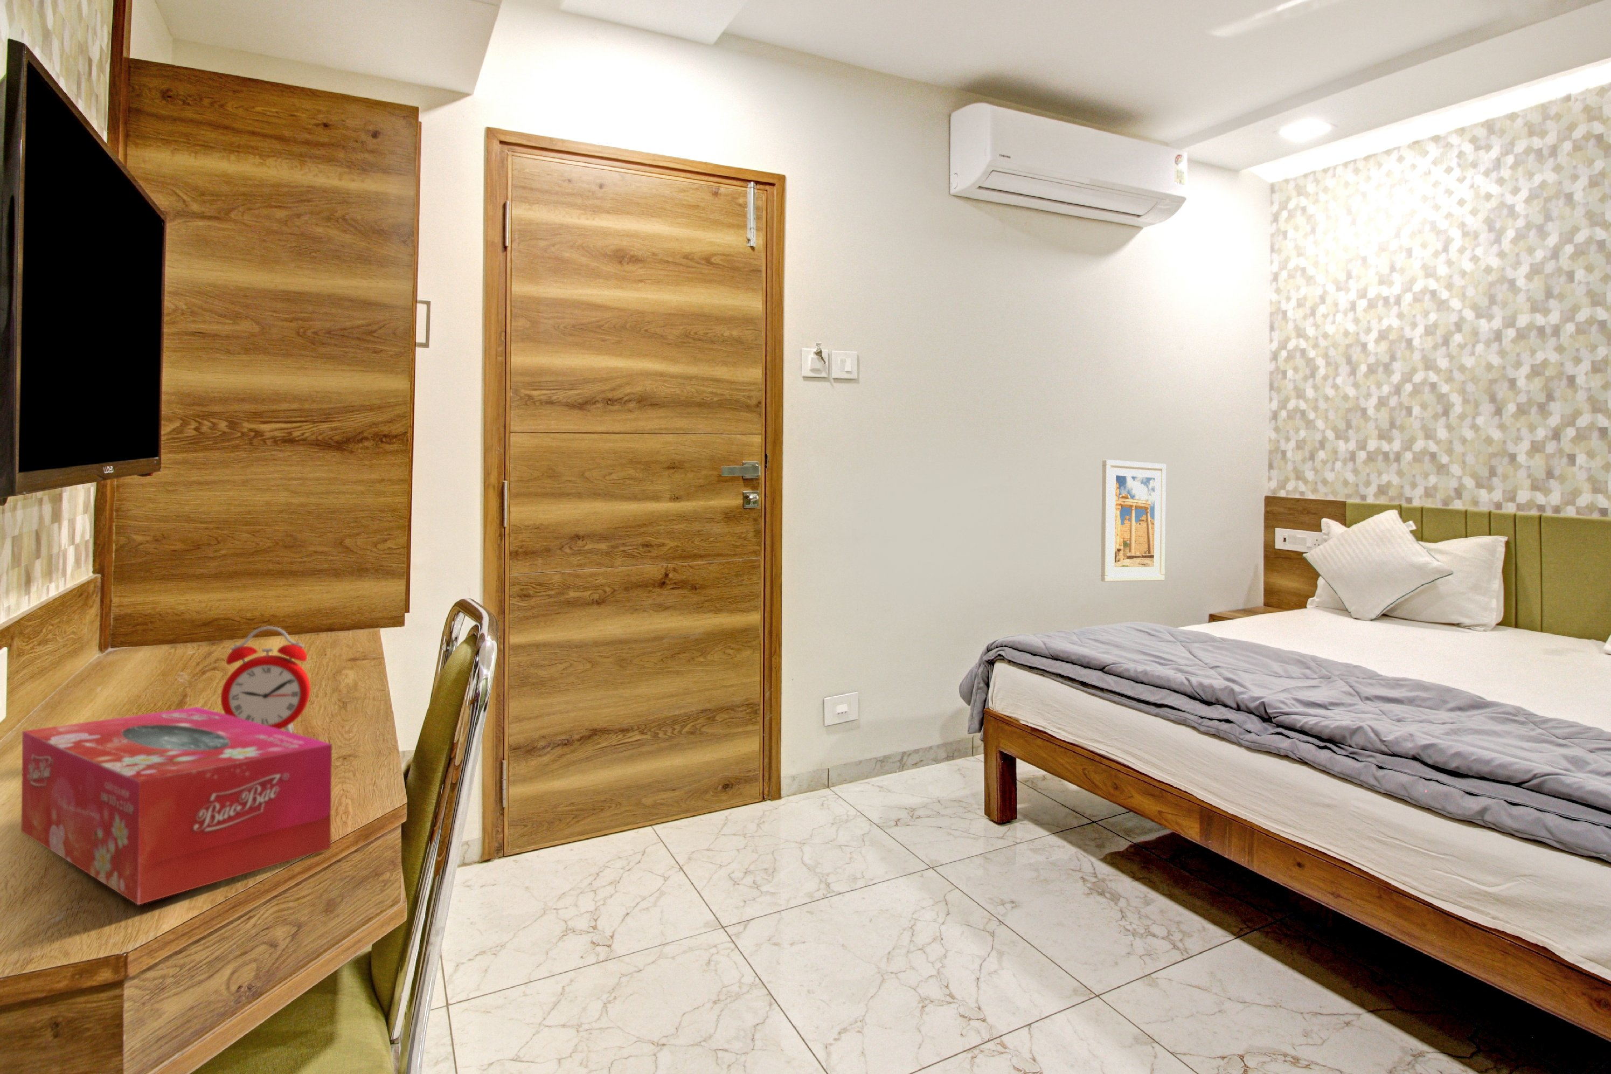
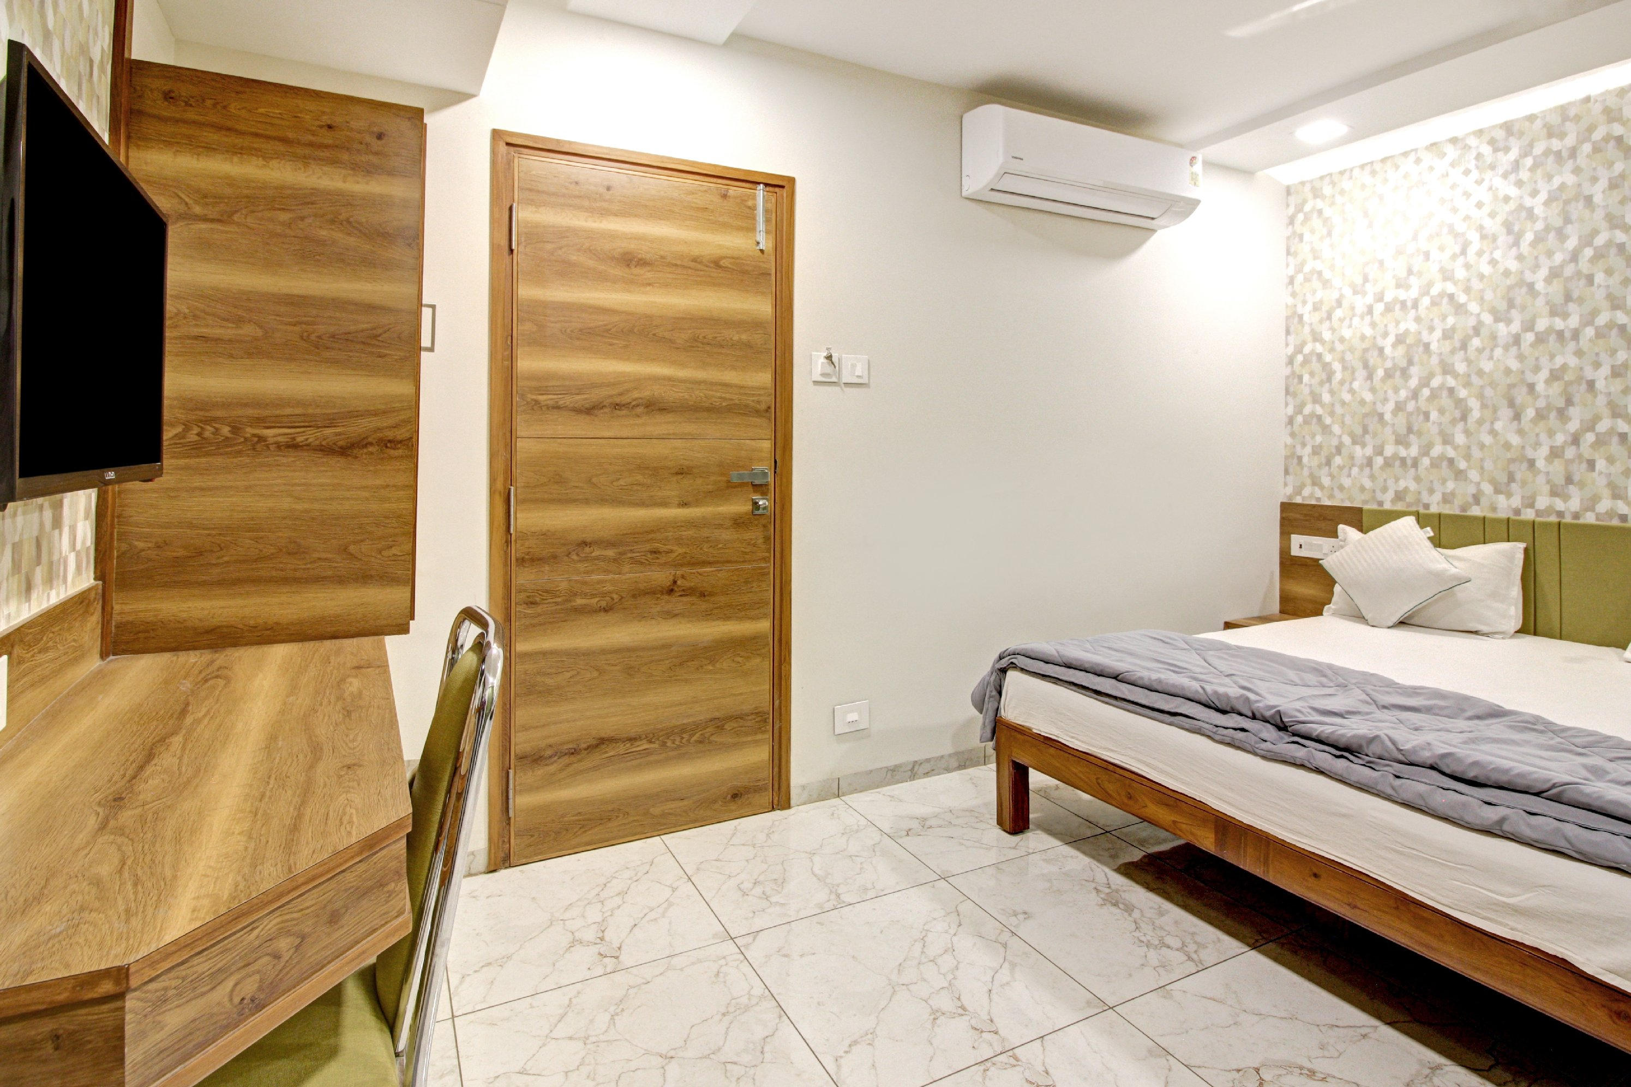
- alarm clock [221,626,310,732]
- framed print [1100,459,1166,583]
- tissue box [20,706,332,905]
